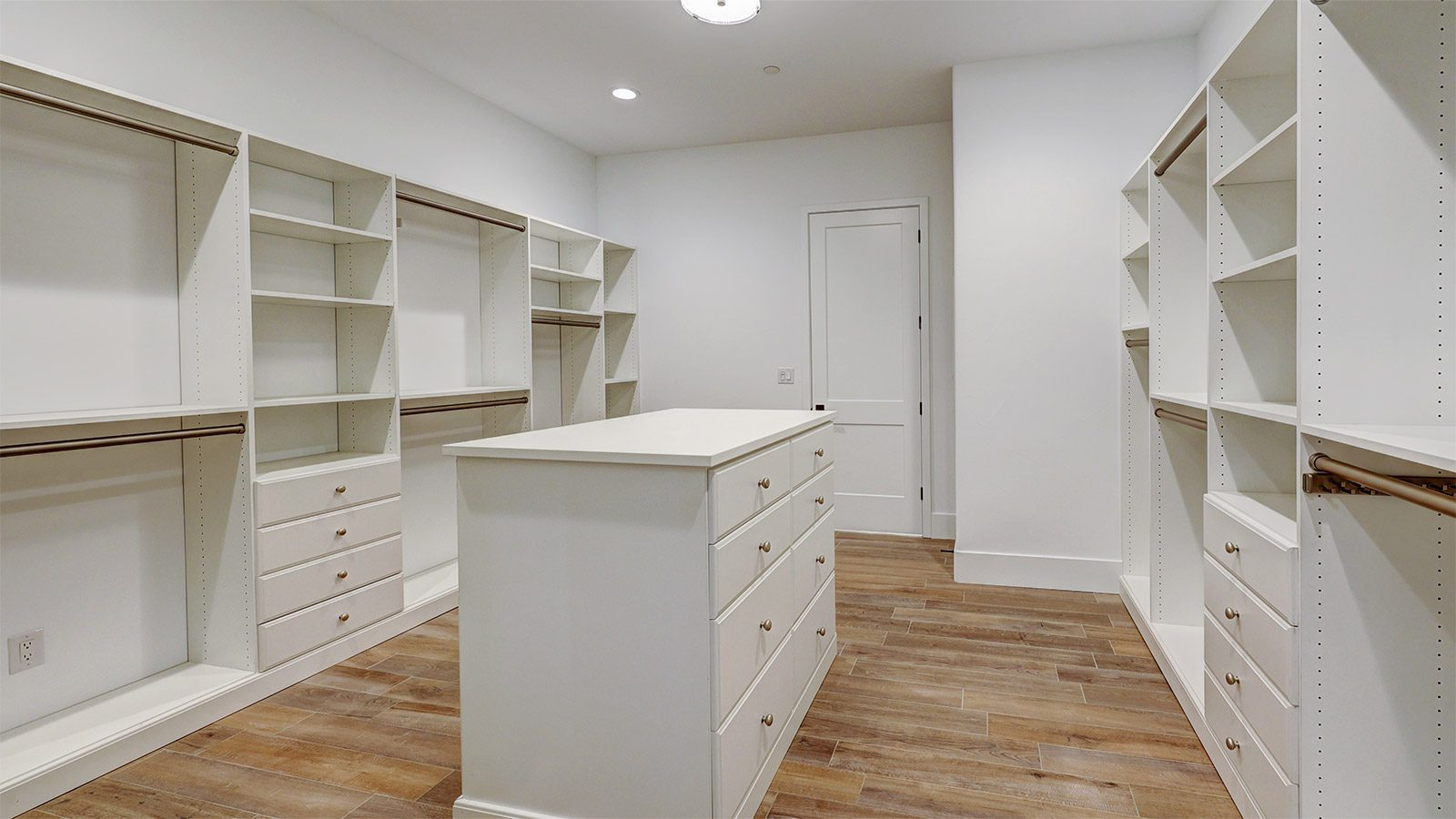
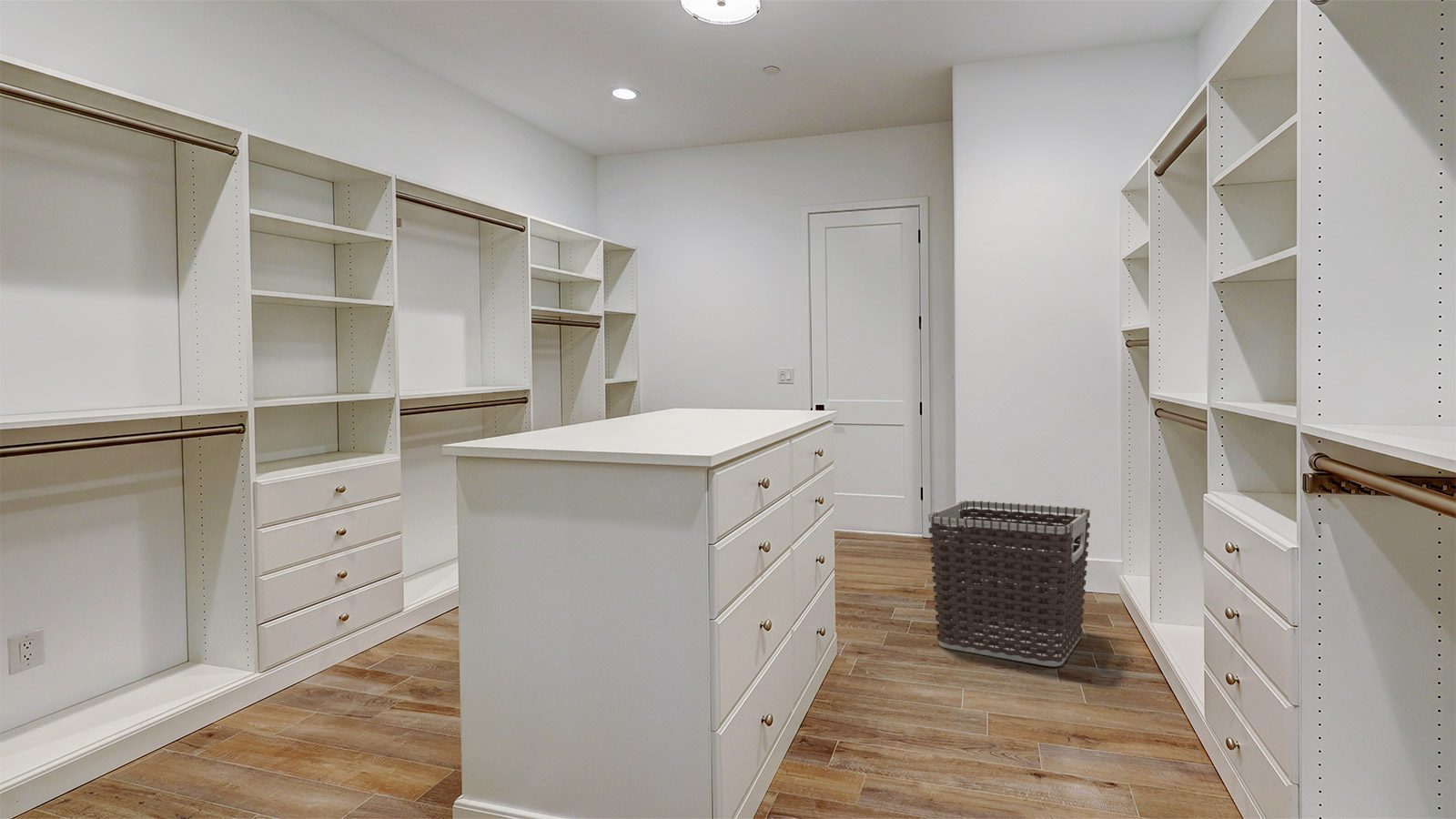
+ clothes hamper [927,500,1091,667]
